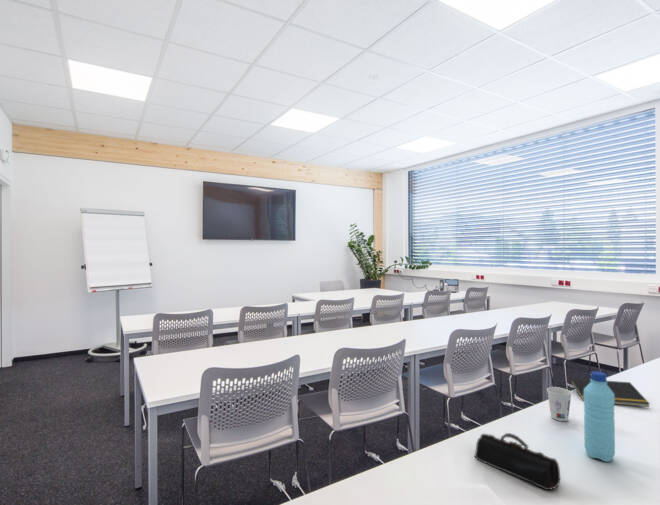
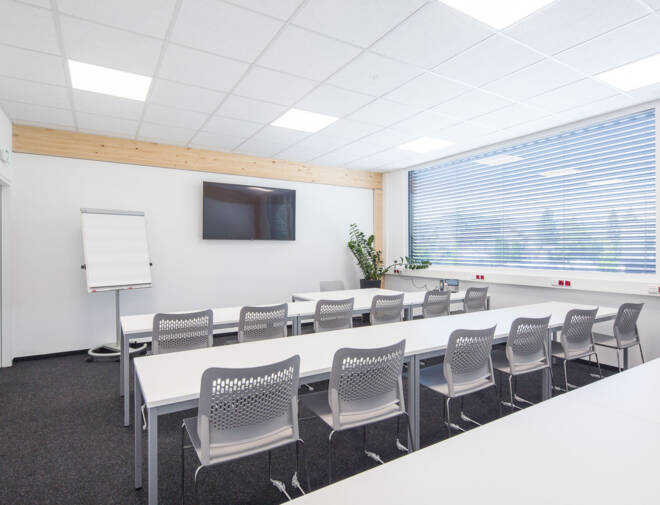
- pencil case [474,432,561,491]
- notepad [568,377,651,408]
- cup [546,386,573,422]
- water bottle [583,370,616,463]
